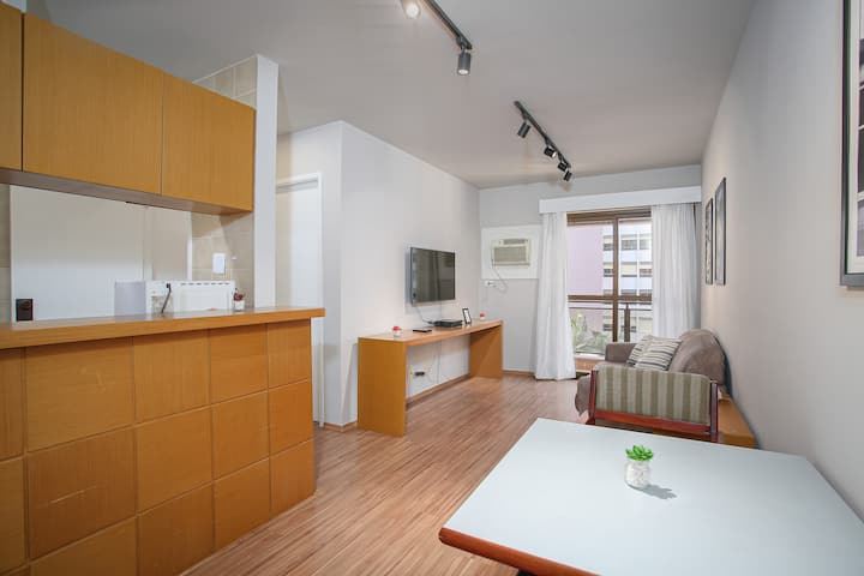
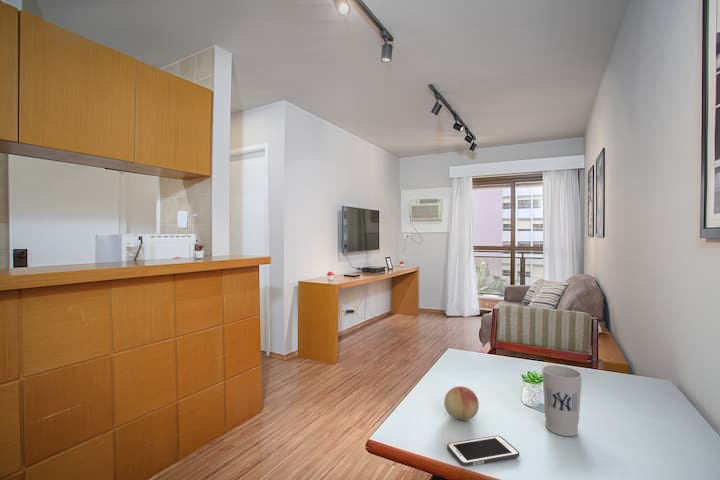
+ cup [541,364,583,437]
+ fruit [443,385,480,422]
+ cell phone [446,435,520,467]
